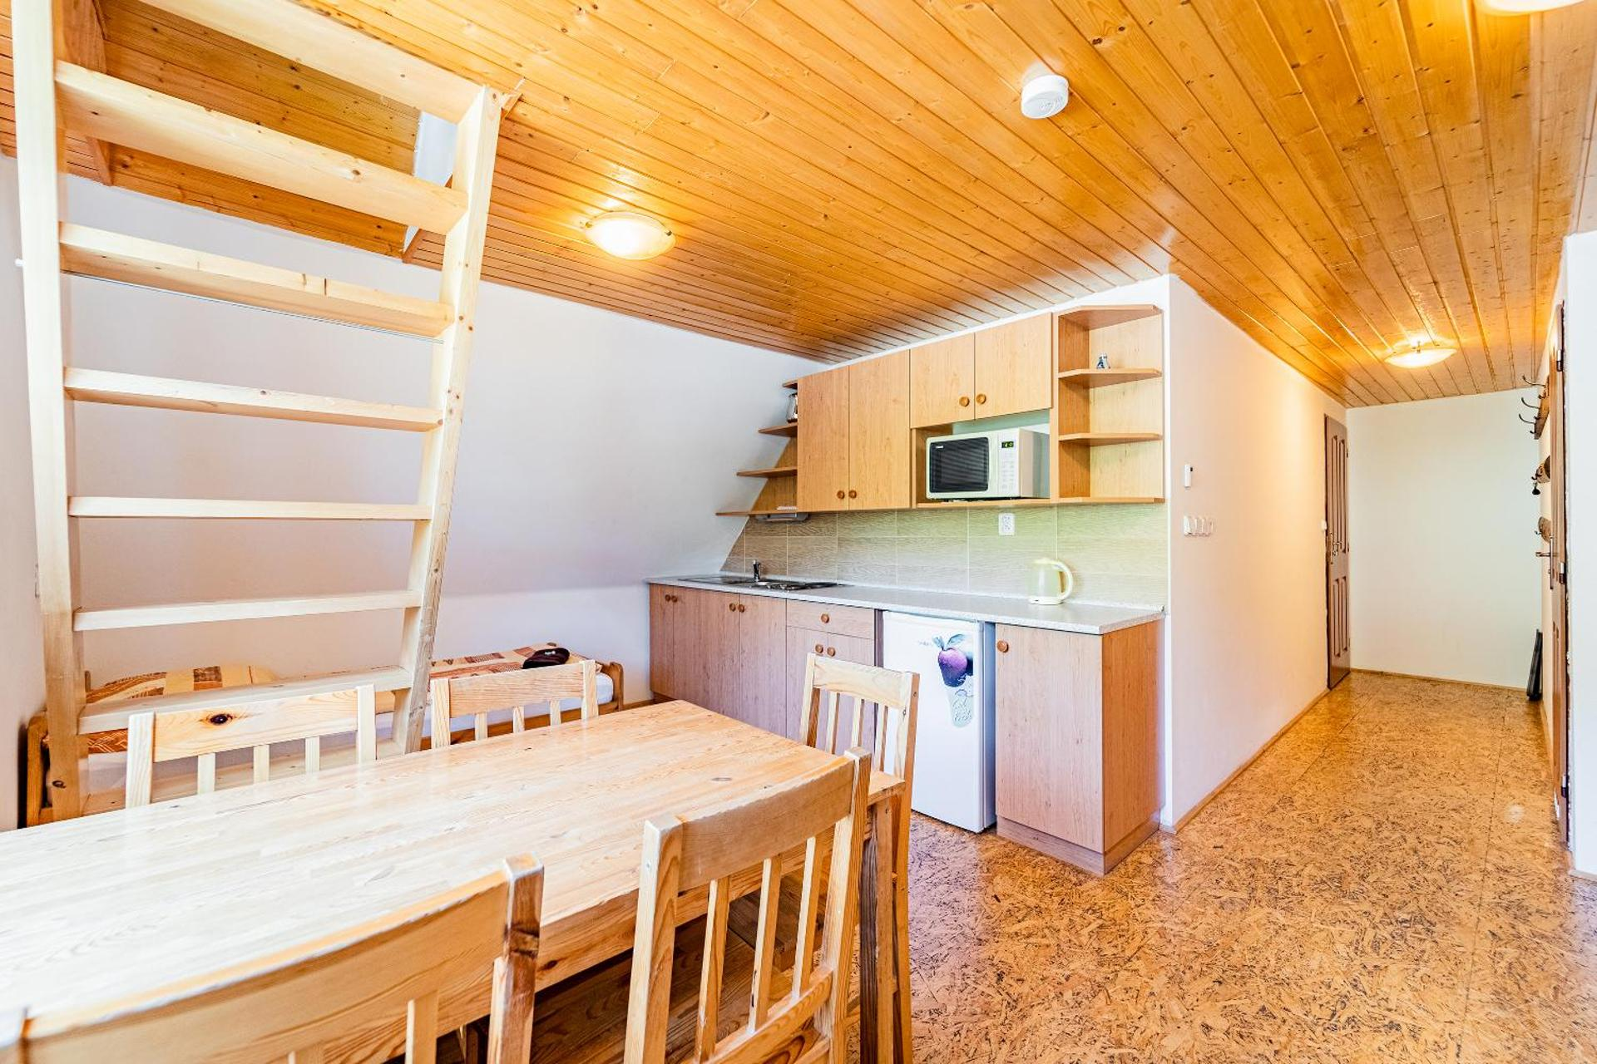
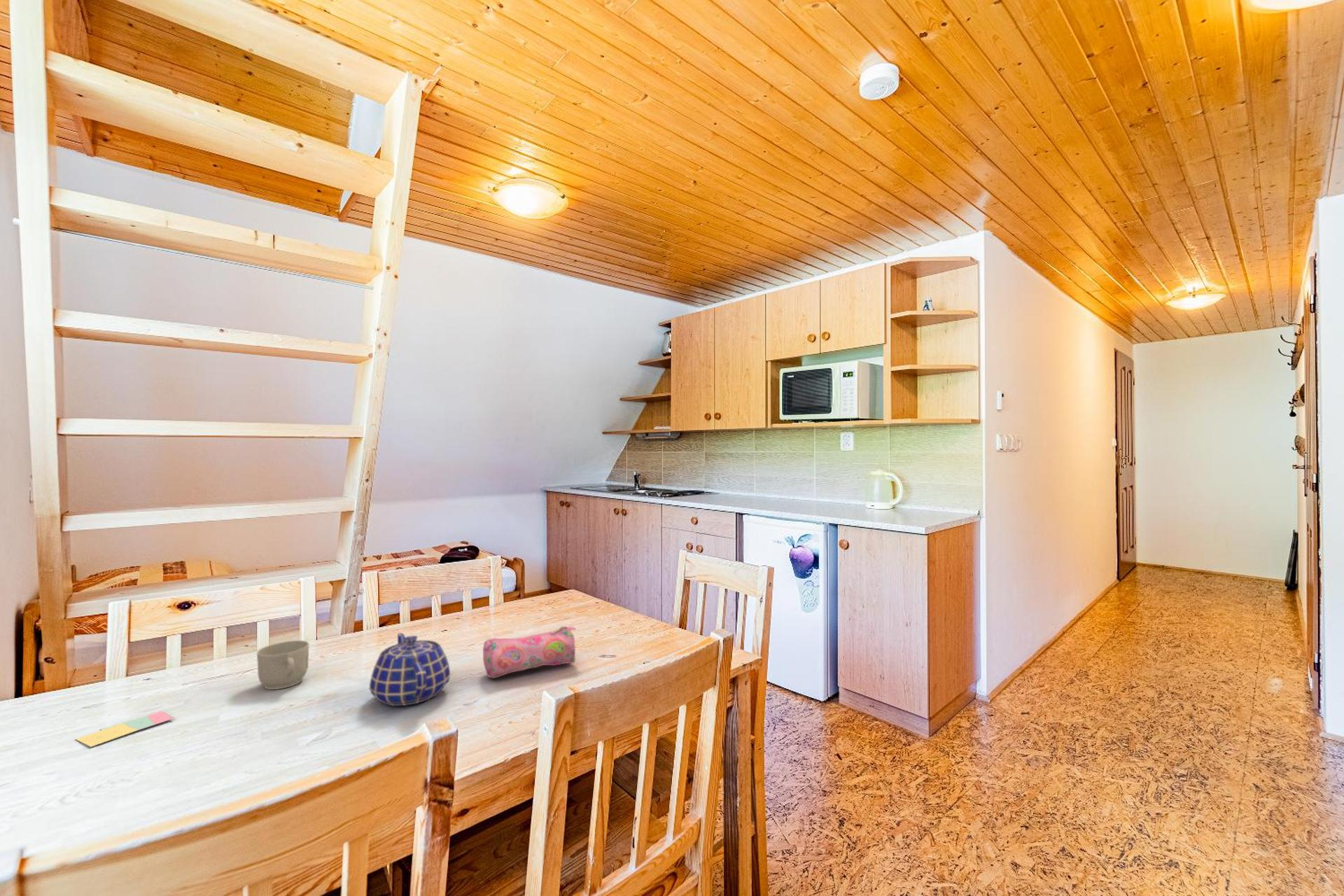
+ pencil case [482,626,577,679]
+ sticky notes [75,710,175,748]
+ mug [256,640,309,690]
+ teapot [369,632,451,706]
